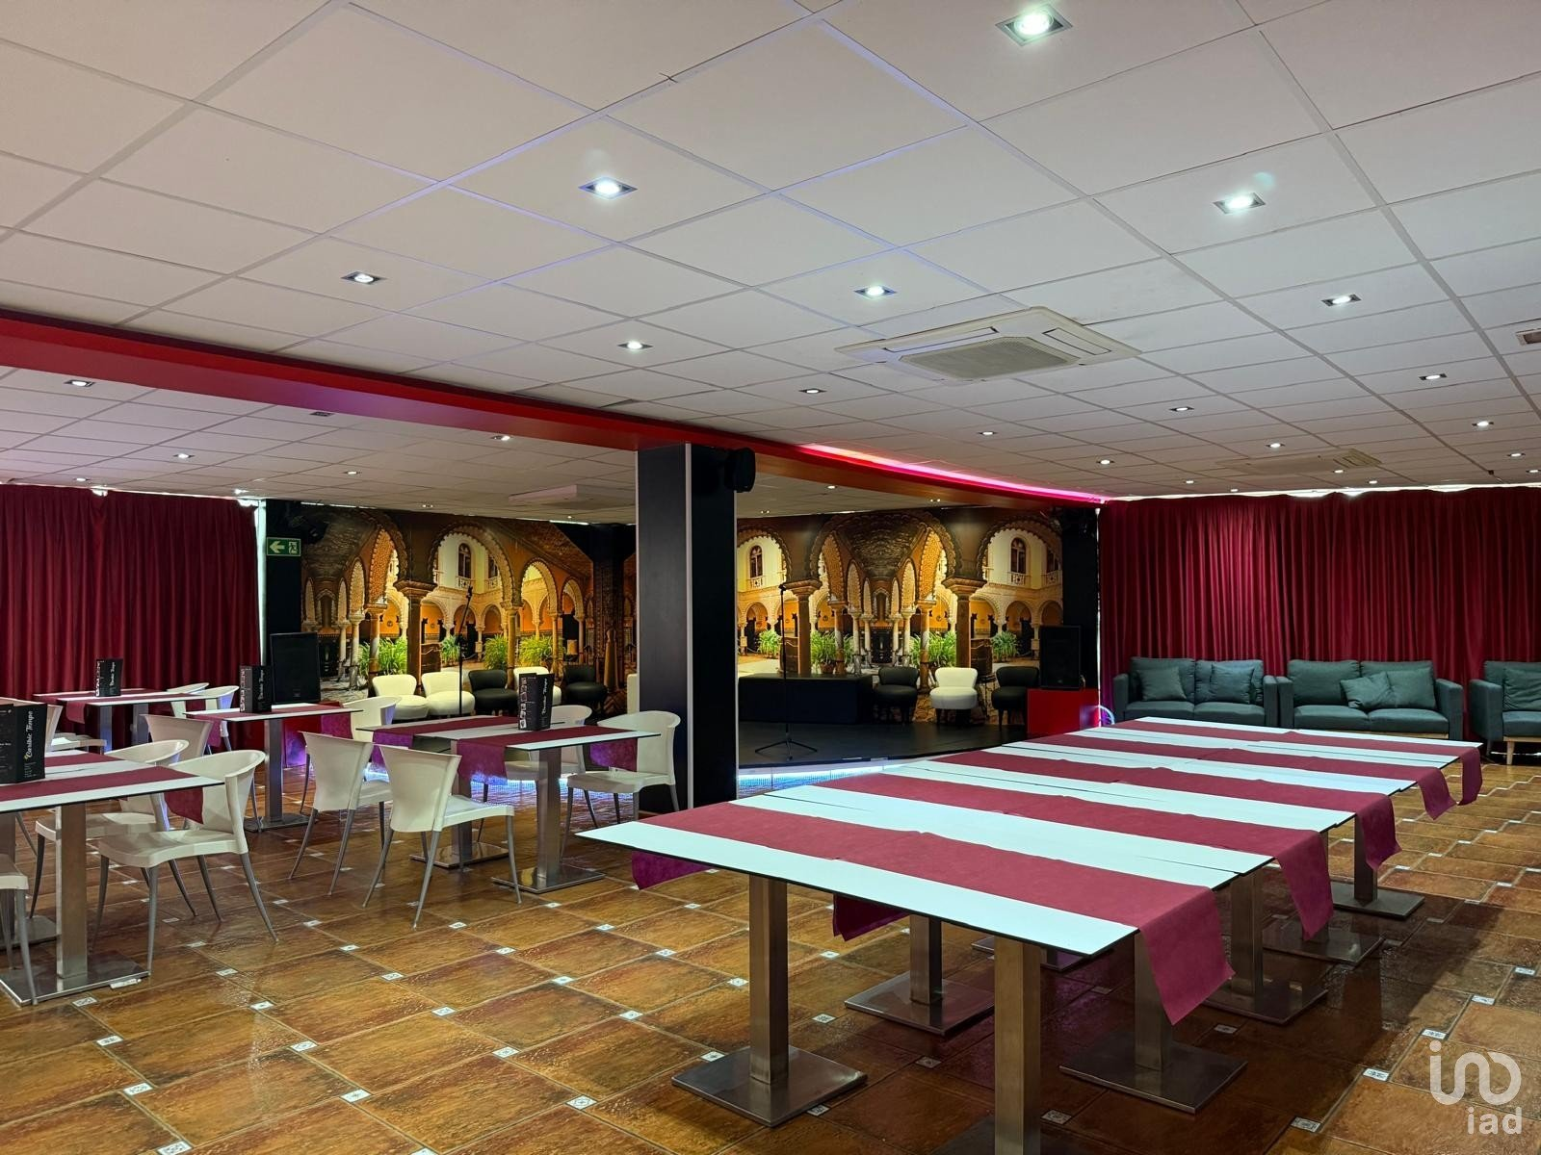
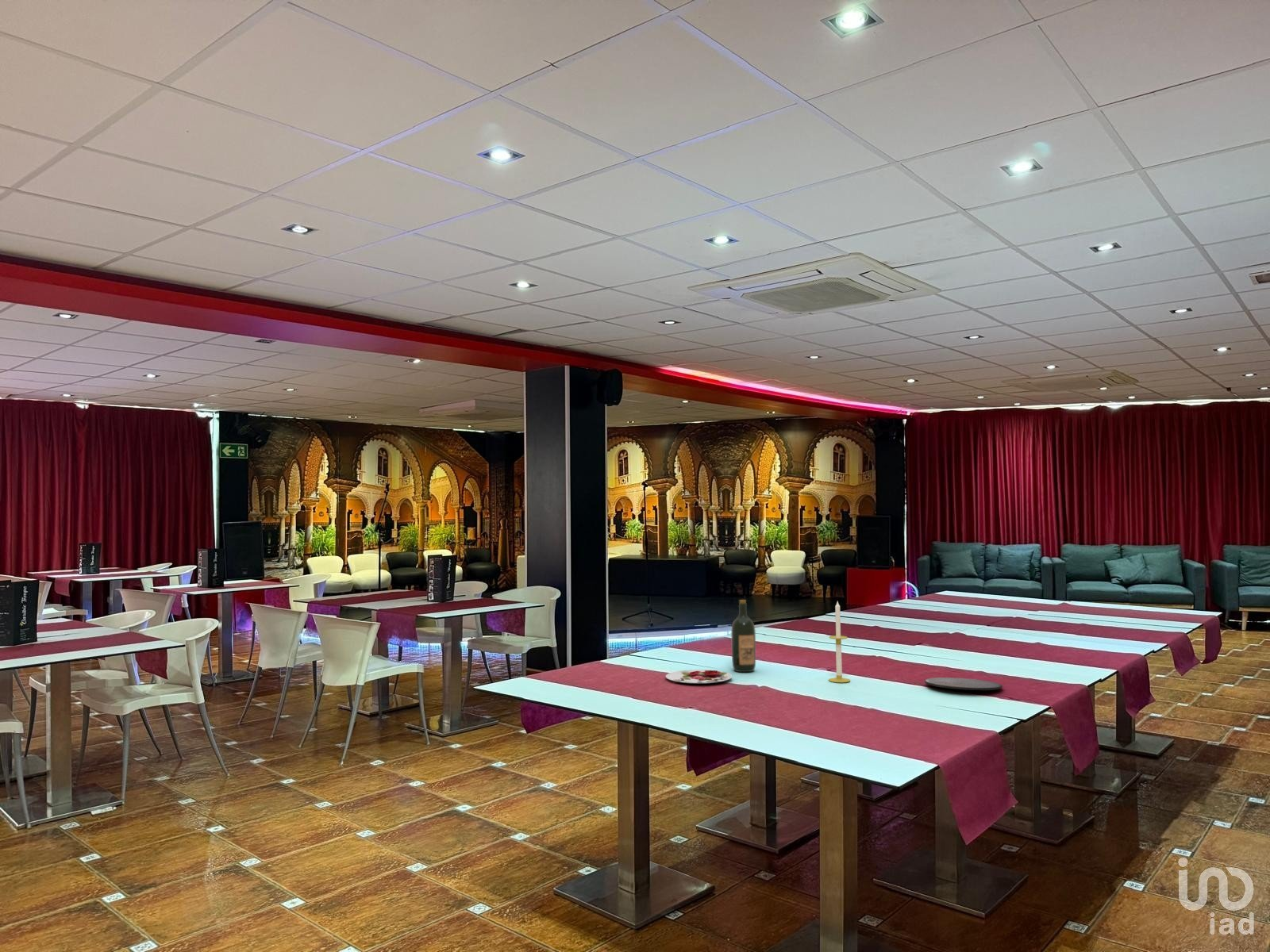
+ plate [665,669,733,685]
+ candle [828,601,851,683]
+ wine bottle [730,599,756,673]
+ plate [924,677,1003,691]
